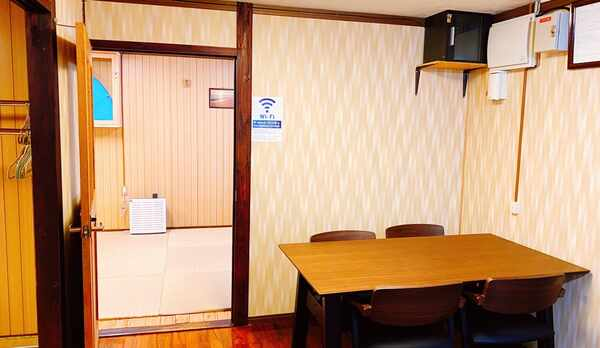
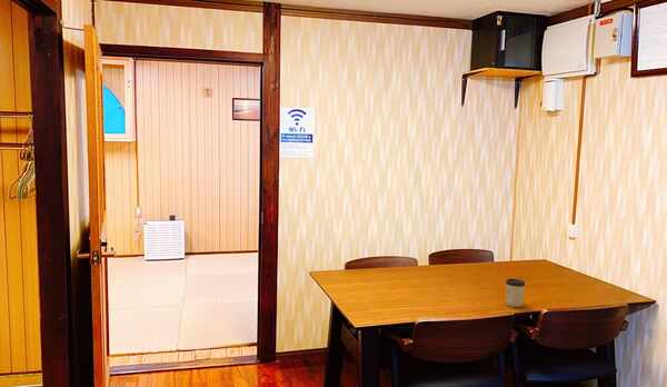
+ cup [505,278,526,308]
